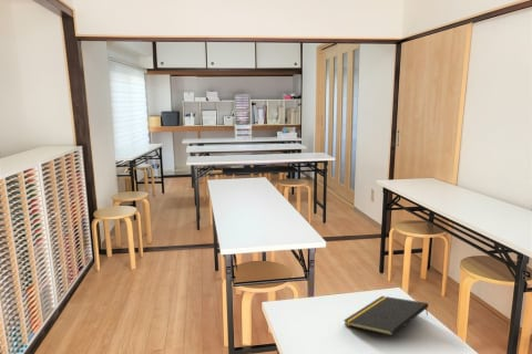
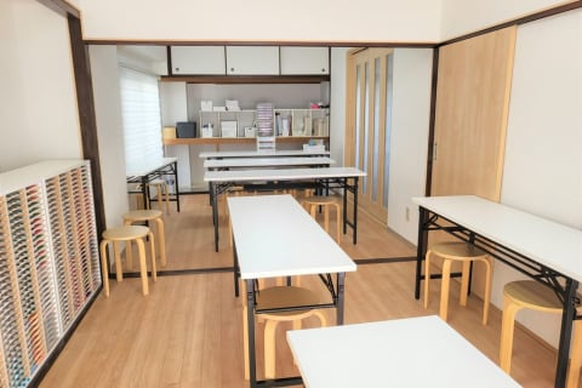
- notepad [342,295,430,336]
